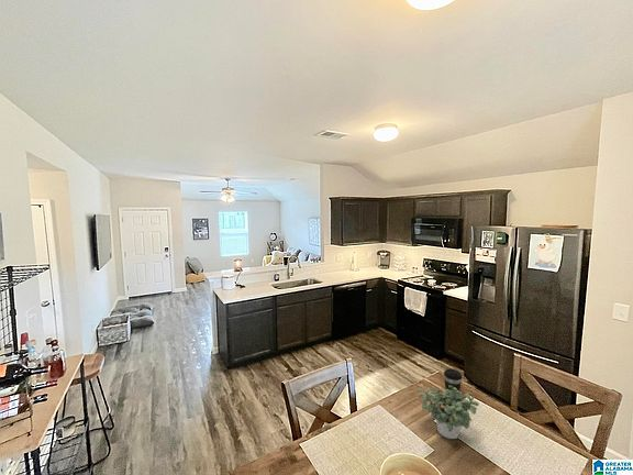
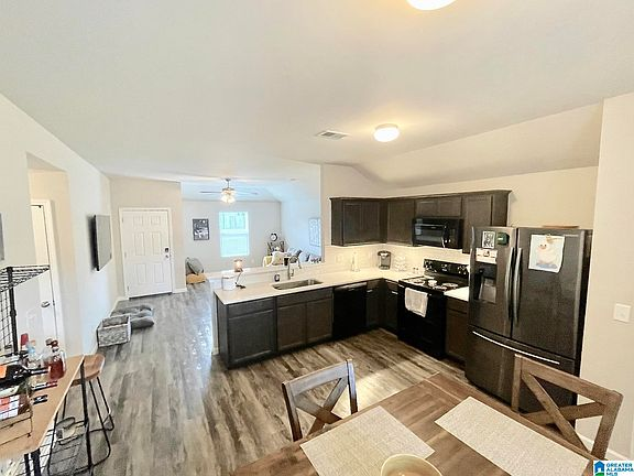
- potted plant [418,385,480,440]
- coffee cup [443,368,463,397]
